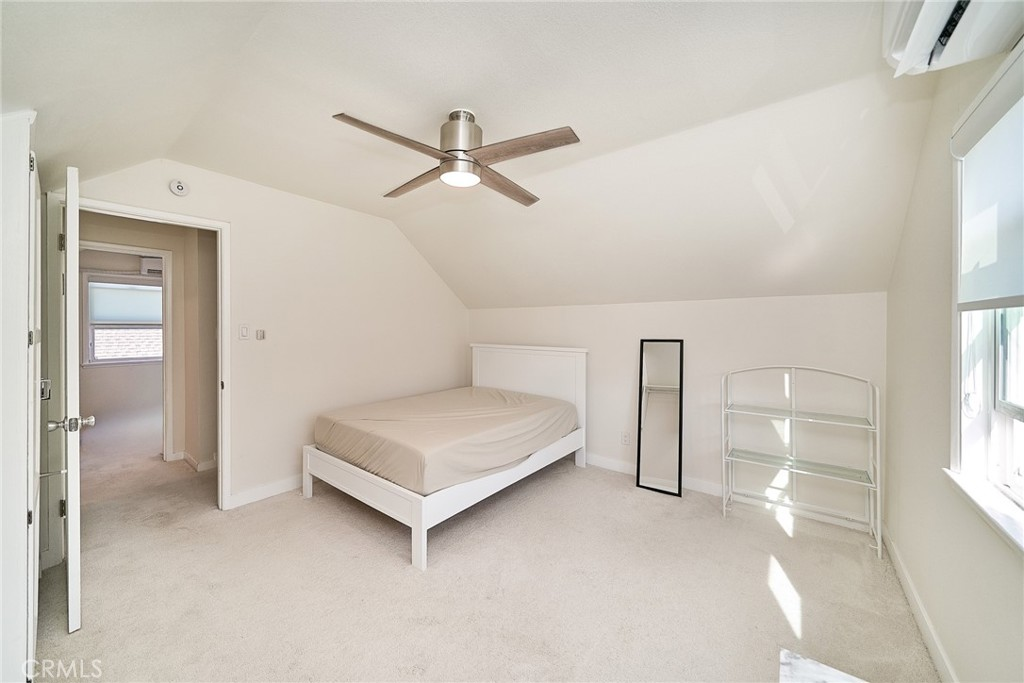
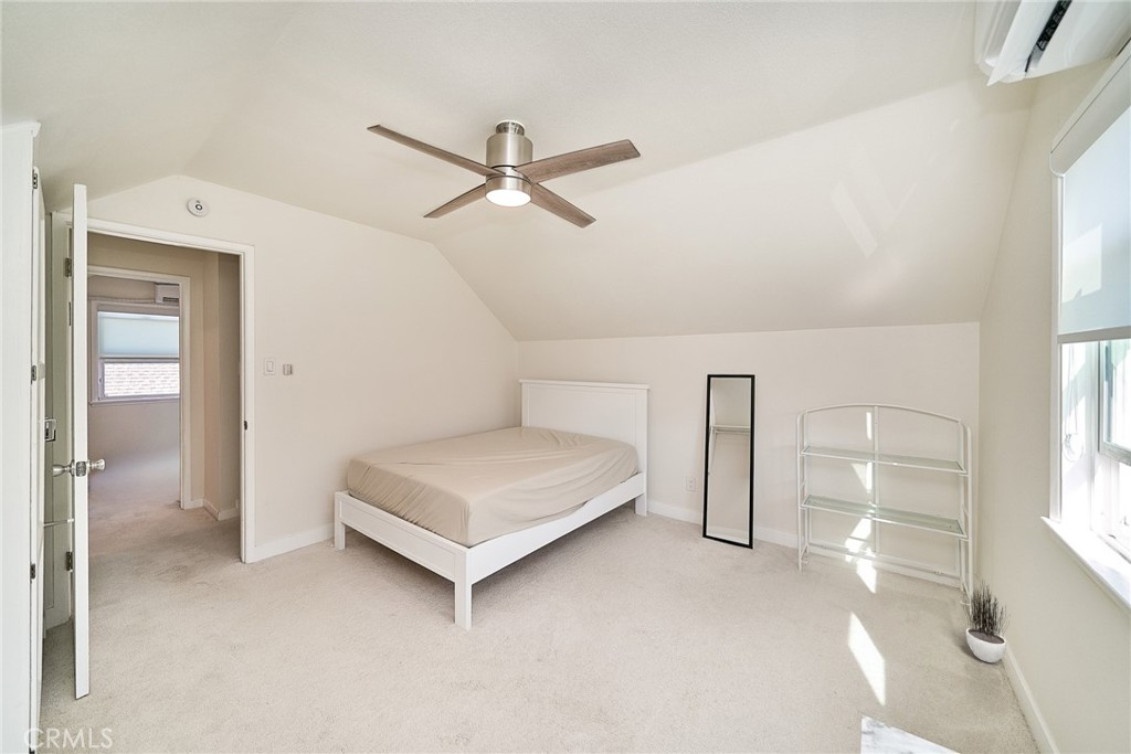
+ potted plant [962,577,1011,663]
